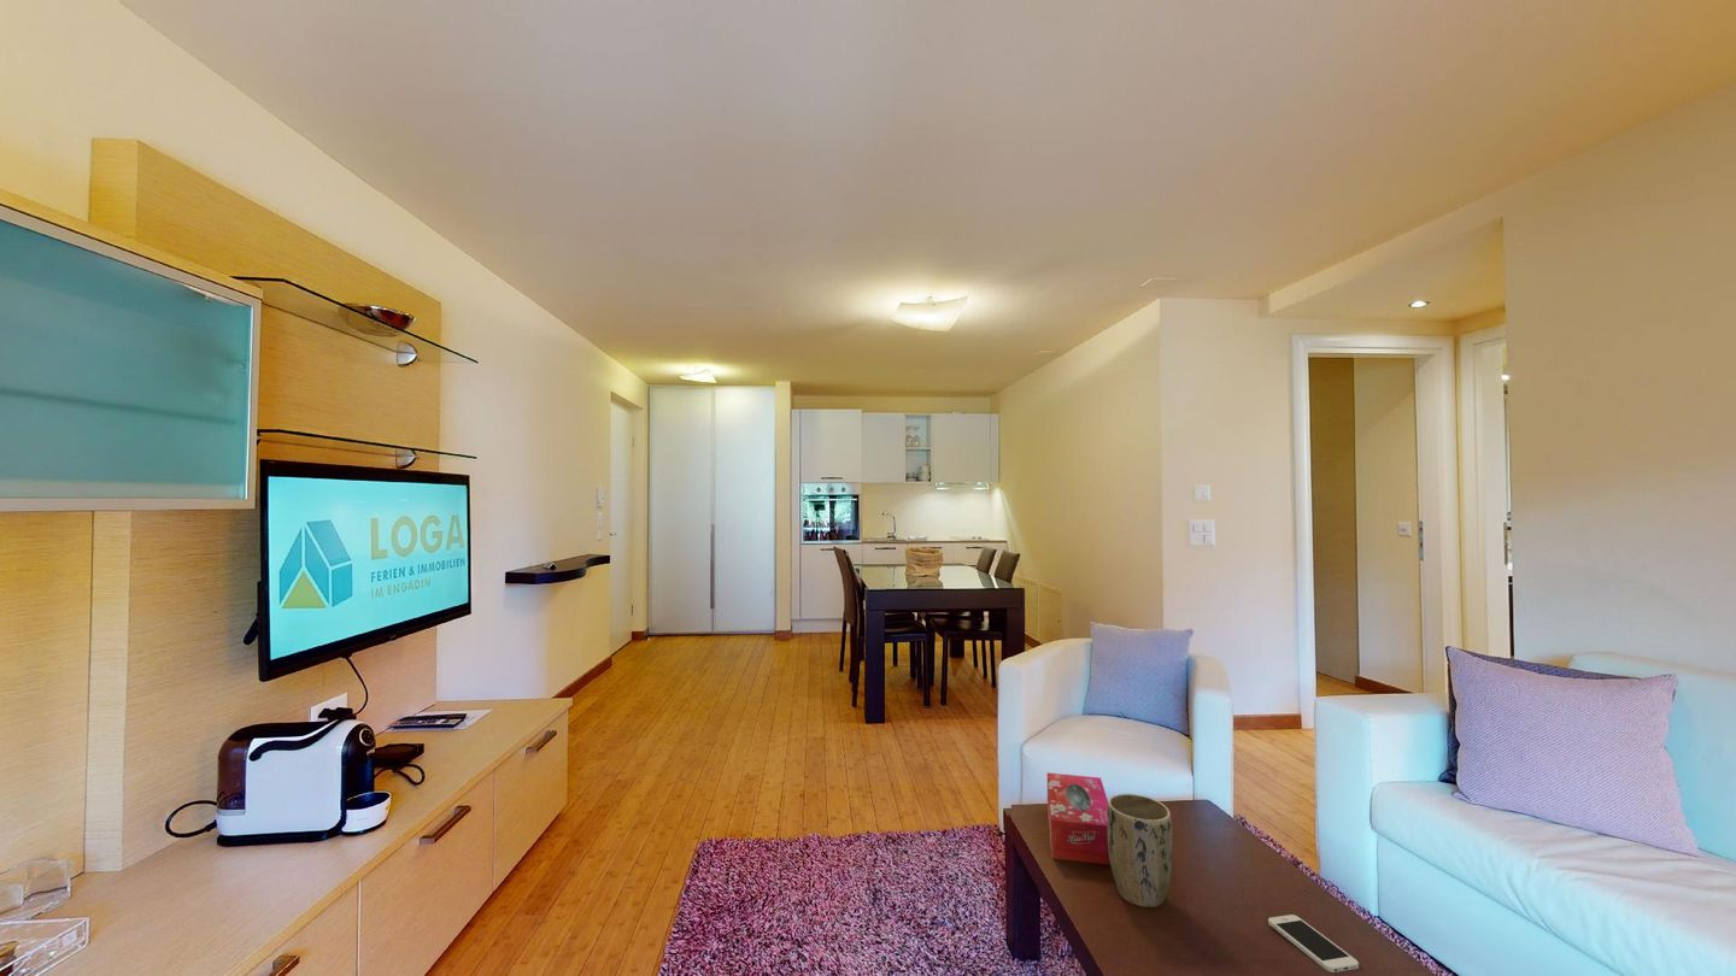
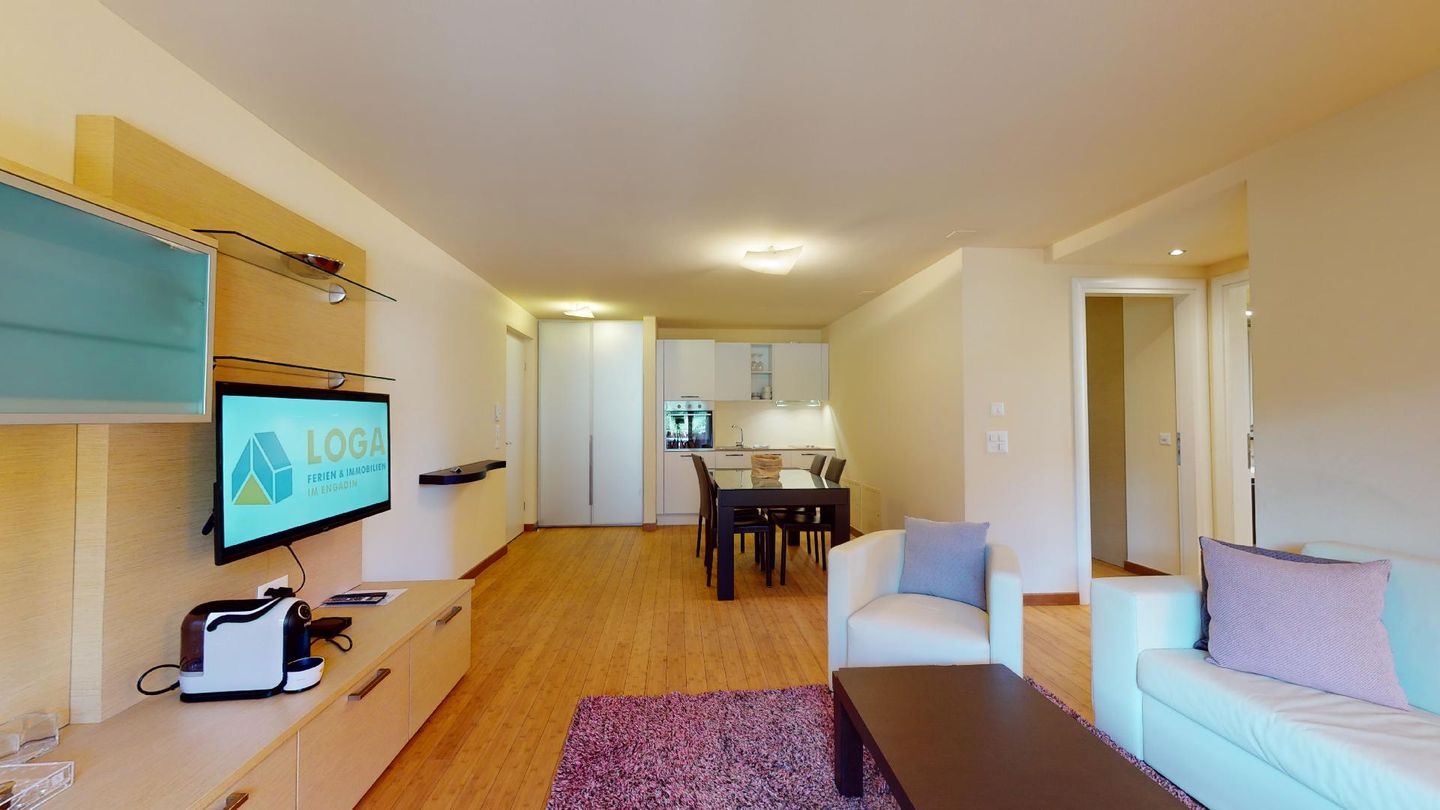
- tissue box [1046,771,1110,865]
- plant pot [1107,793,1173,909]
- smartphone [1267,913,1360,974]
